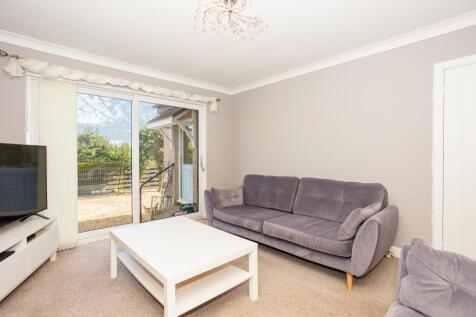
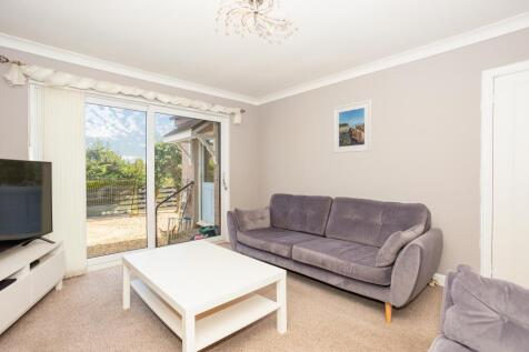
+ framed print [332,99,372,154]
